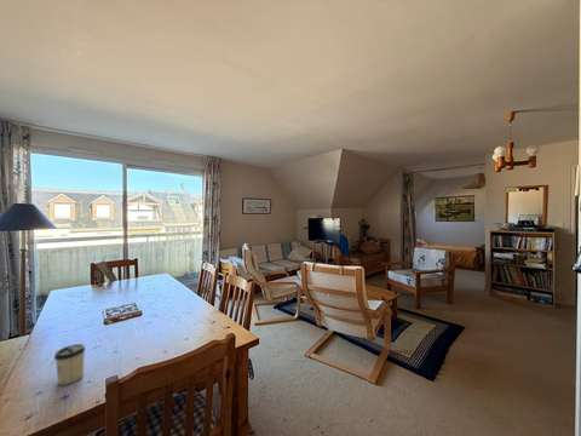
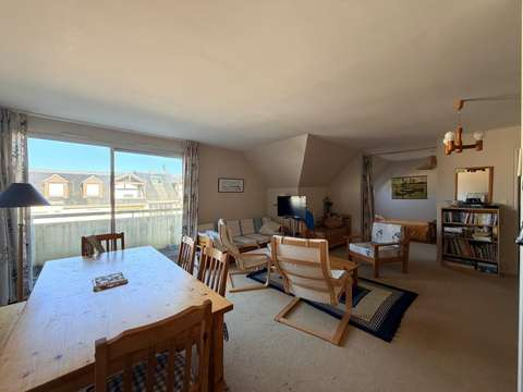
- cup [53,343,86,386]
